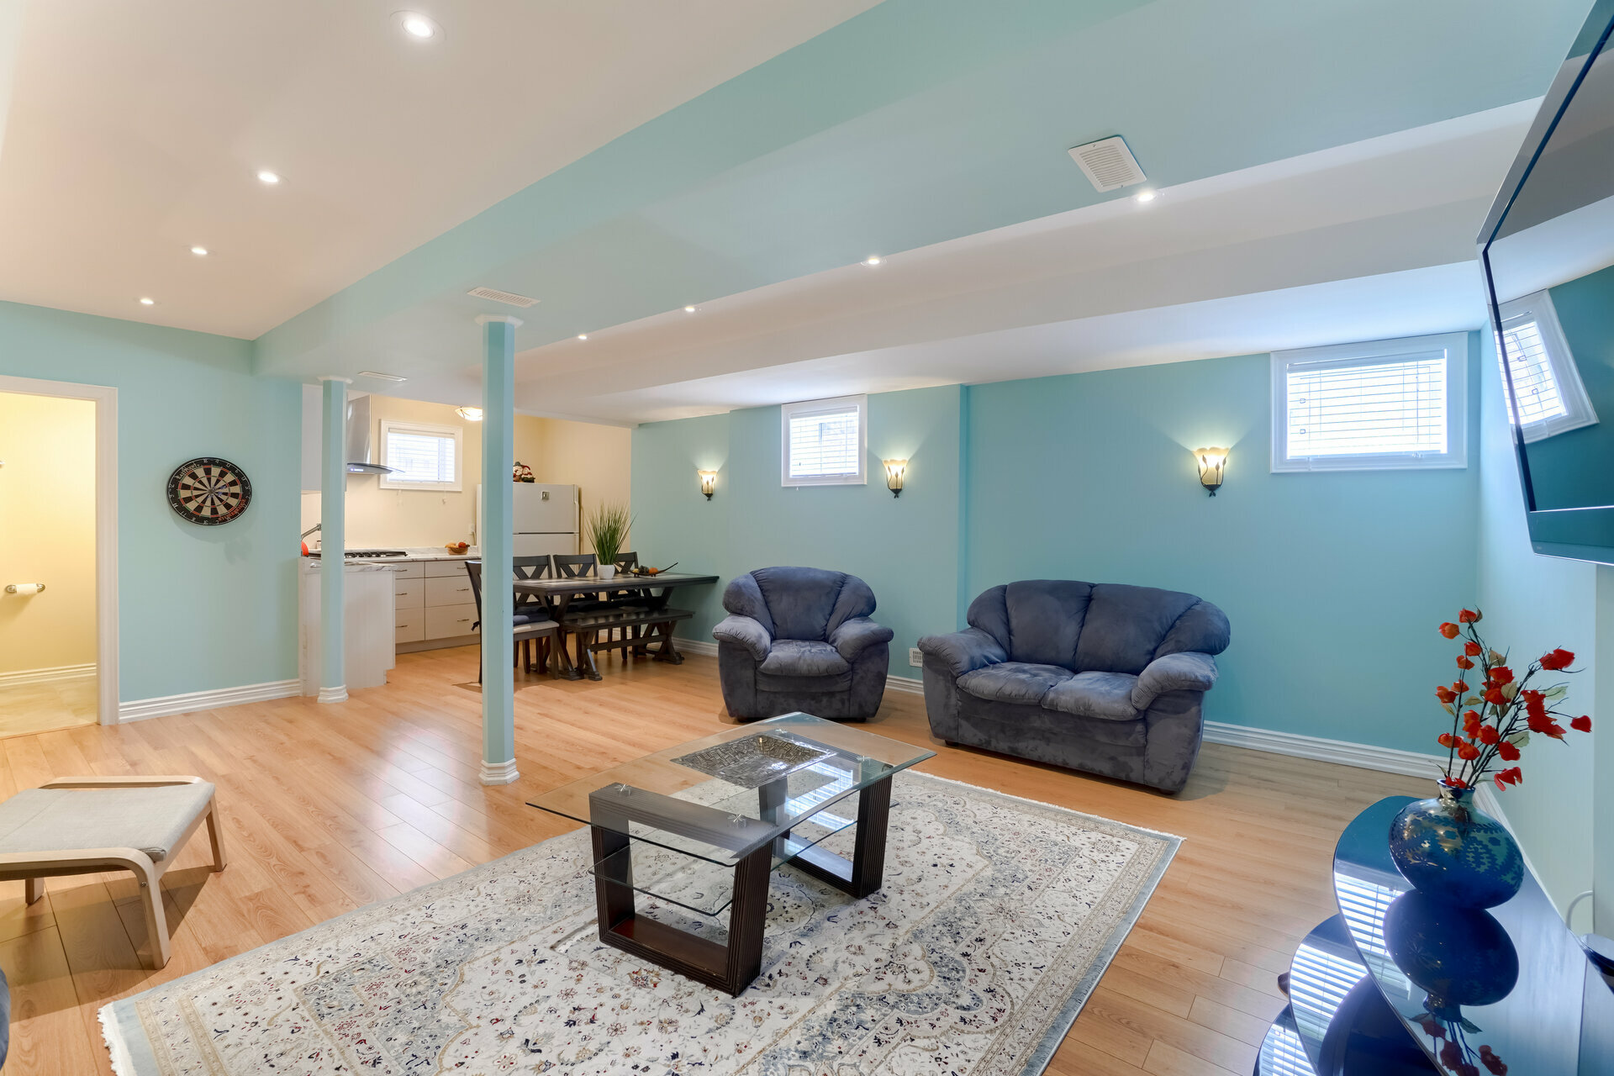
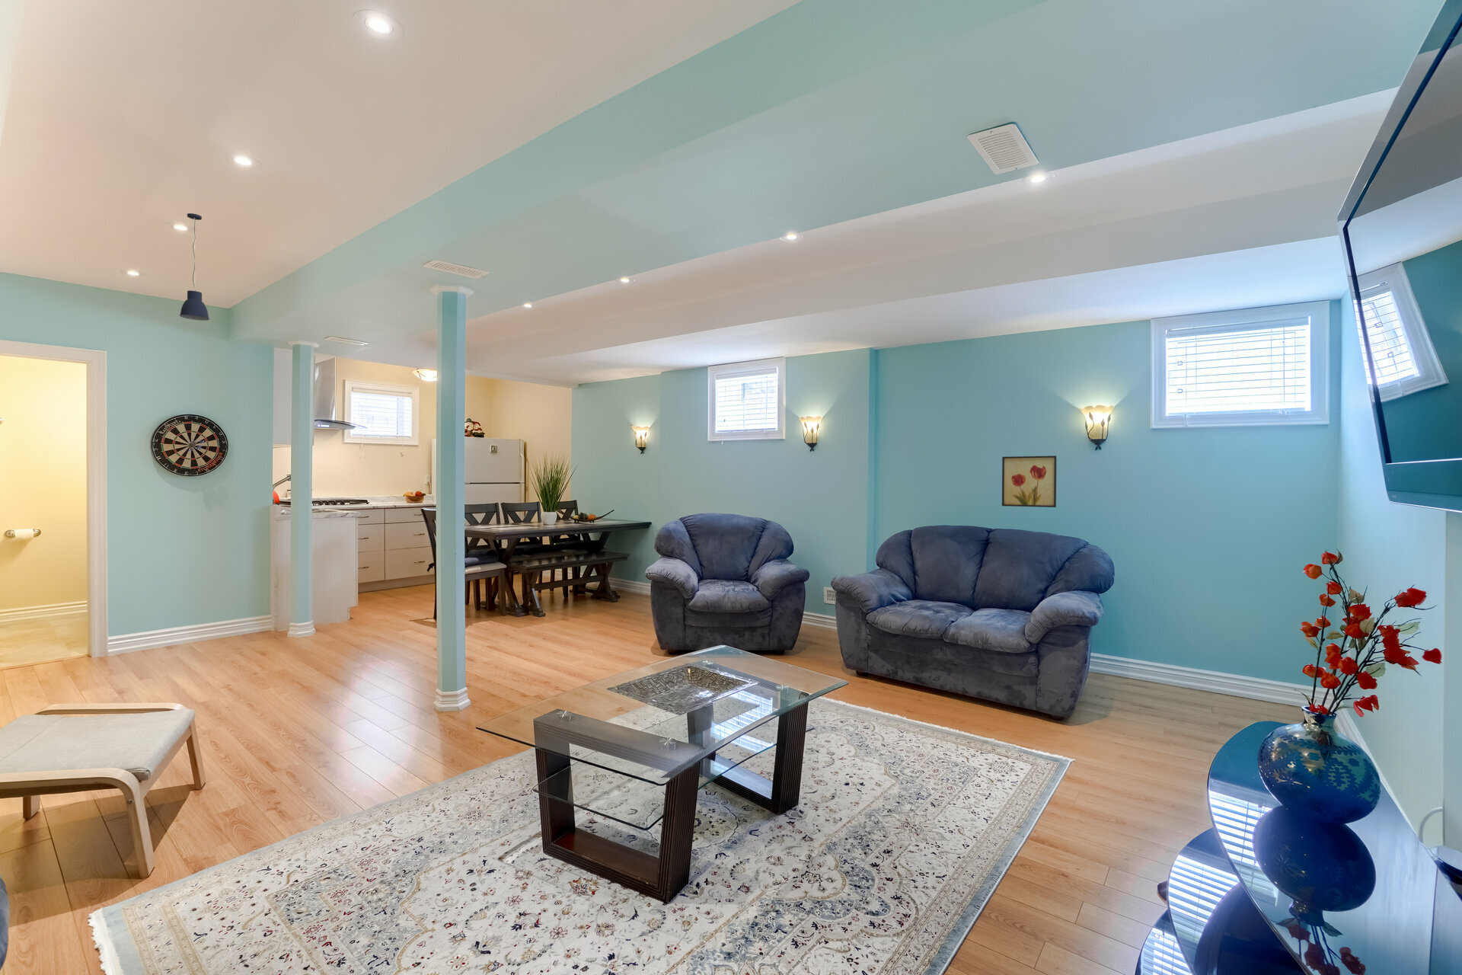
+ pendant light [179,212,210,321]
+ wall art [1002,455,1057,508]
